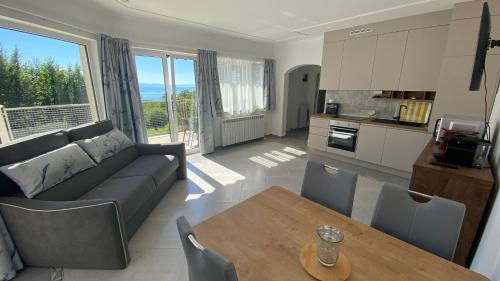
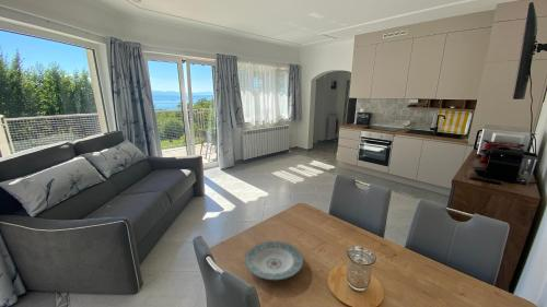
+ plate [244,240,304,281]
